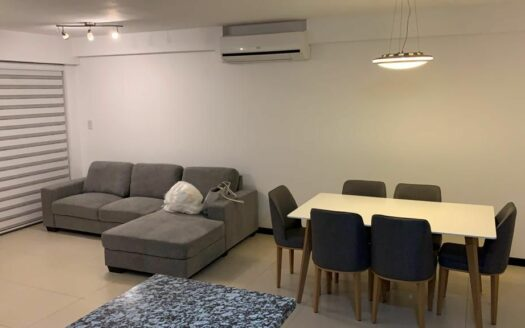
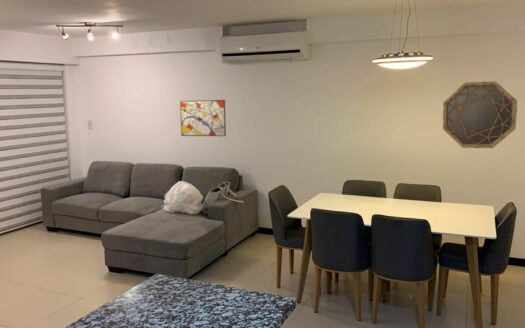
+ wall art [179,99,227,137]
+ home mirror [442,81,518,149]
